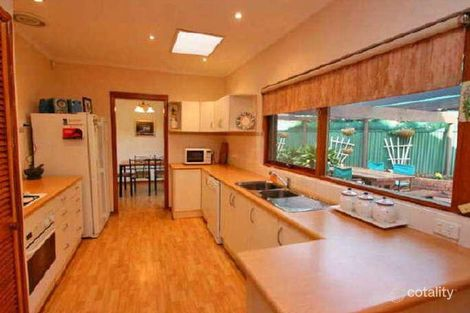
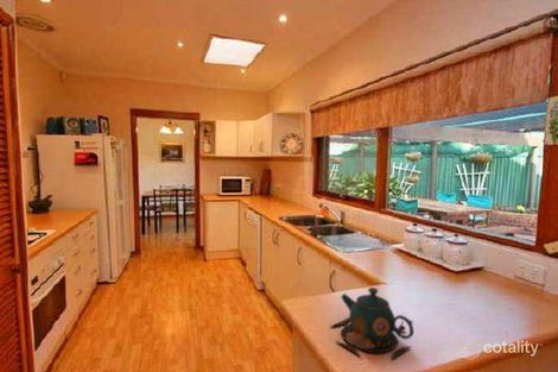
+ teapot [329,286,414,361]
